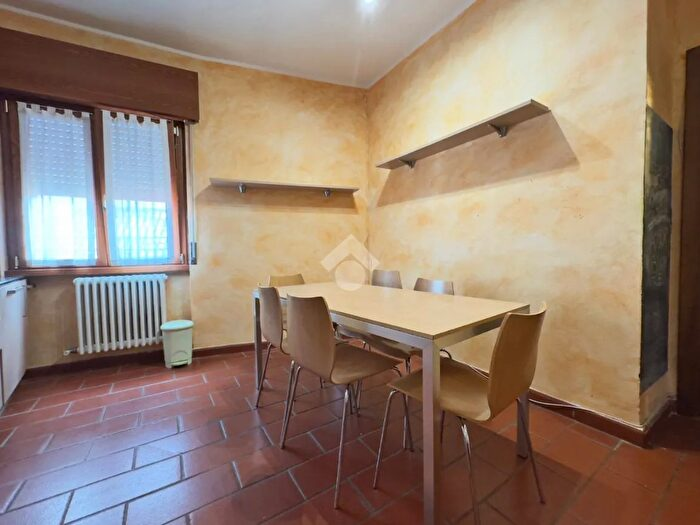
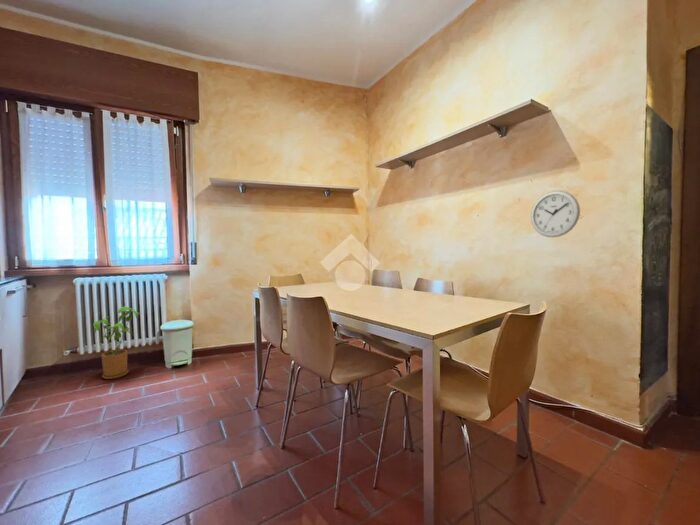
+ wall clock [530,189,581,238]
+ house plant [92,306,142,380]
